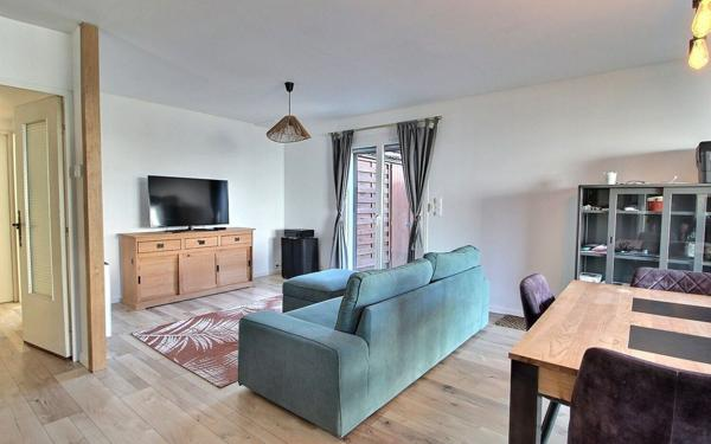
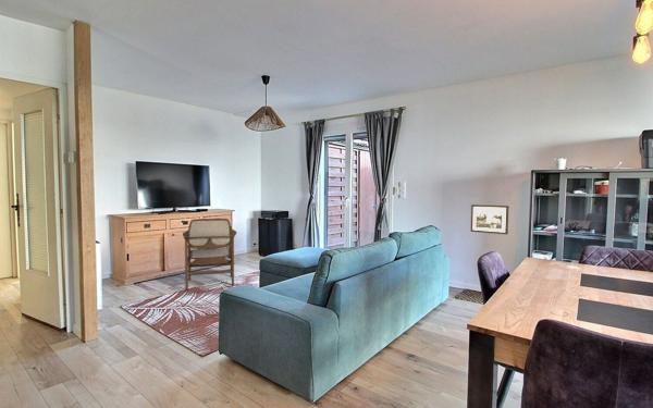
+ armchair [182,218,237,290]
+ picture frame [469,203,509,235]
